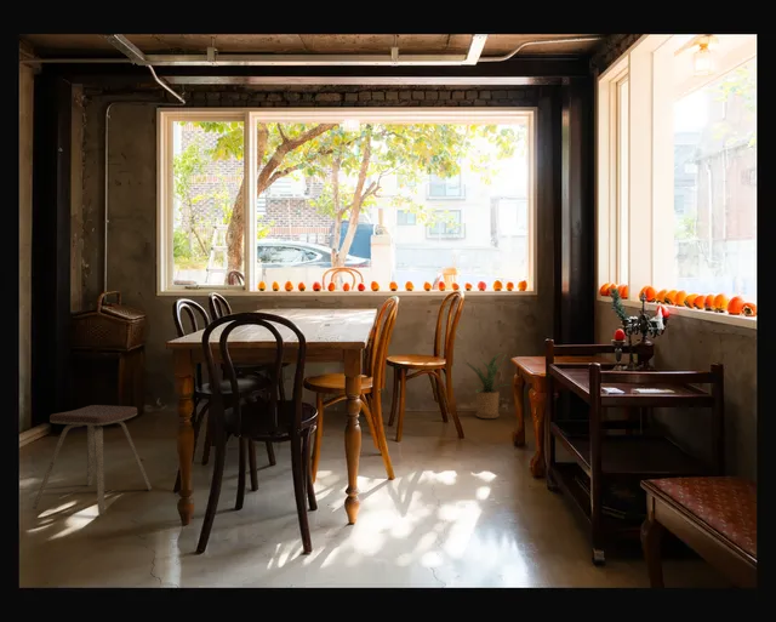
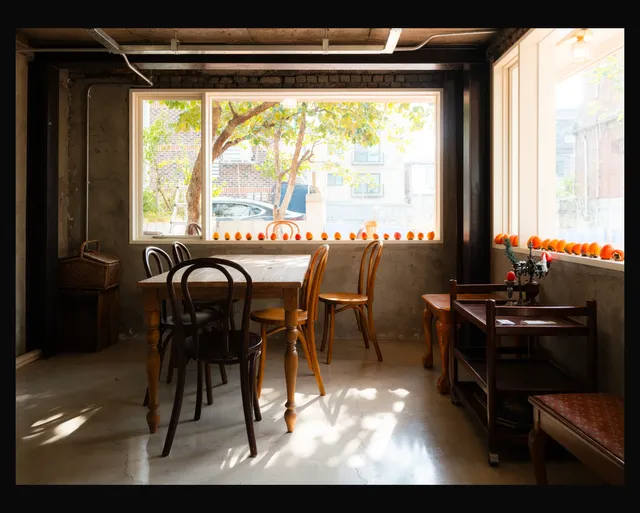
- house plant [463,352,514,420]
- music stool [32,404,153,517]
